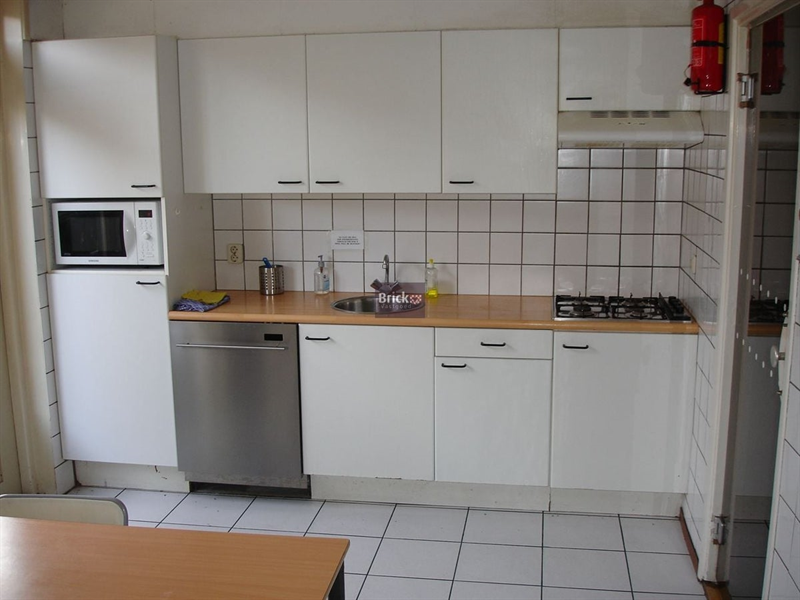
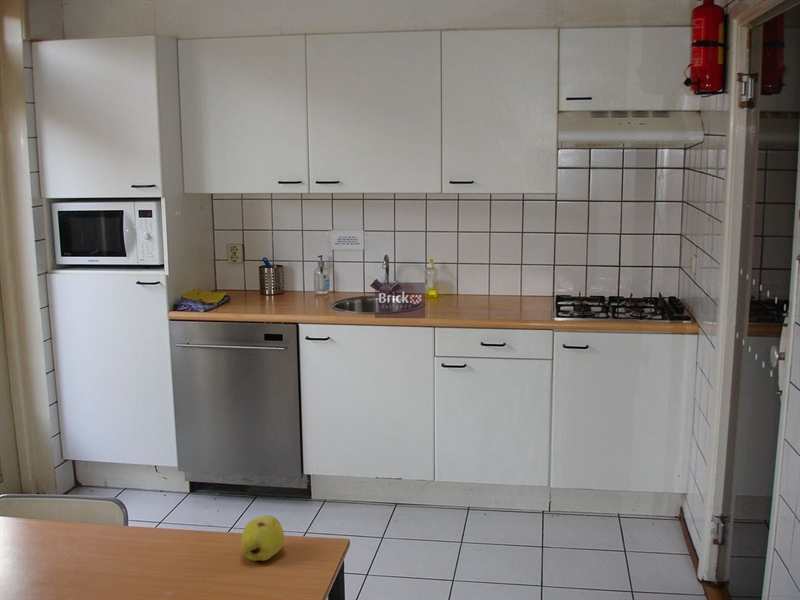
+ fruit [240,514,285,562]
